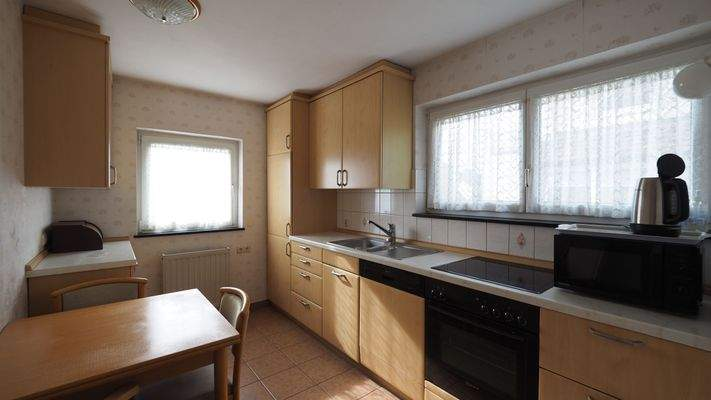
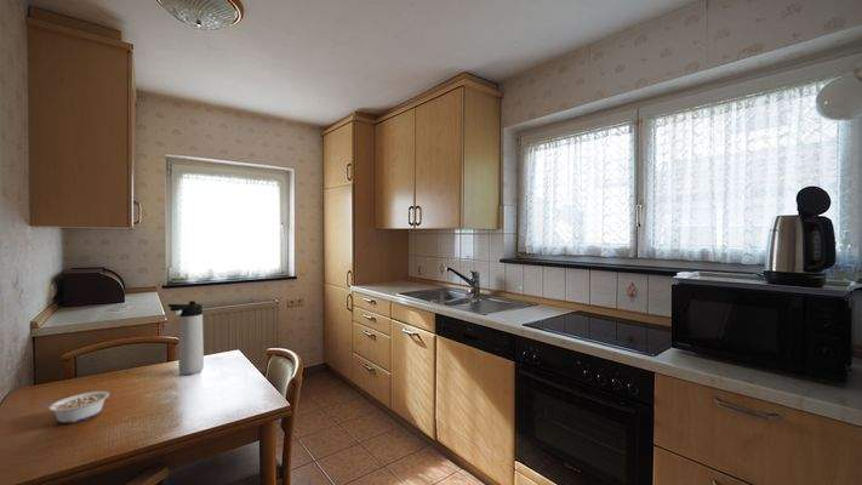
+ legume [34,390,110,424]
+ thermos bottle [167,299,205,376]
